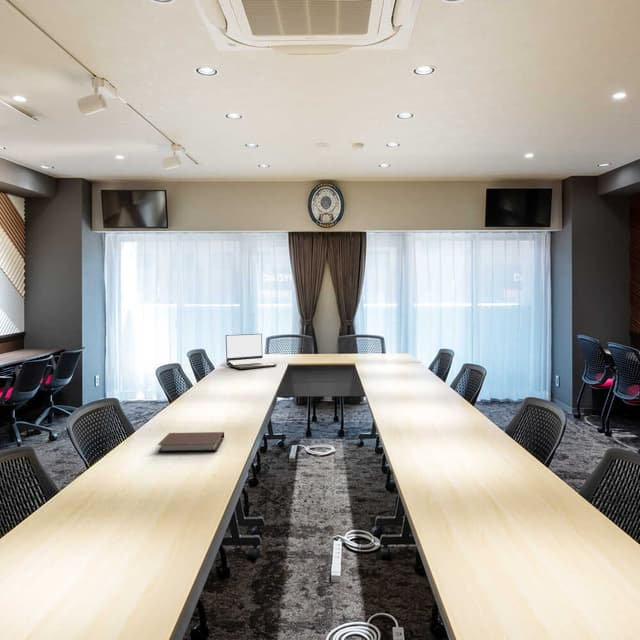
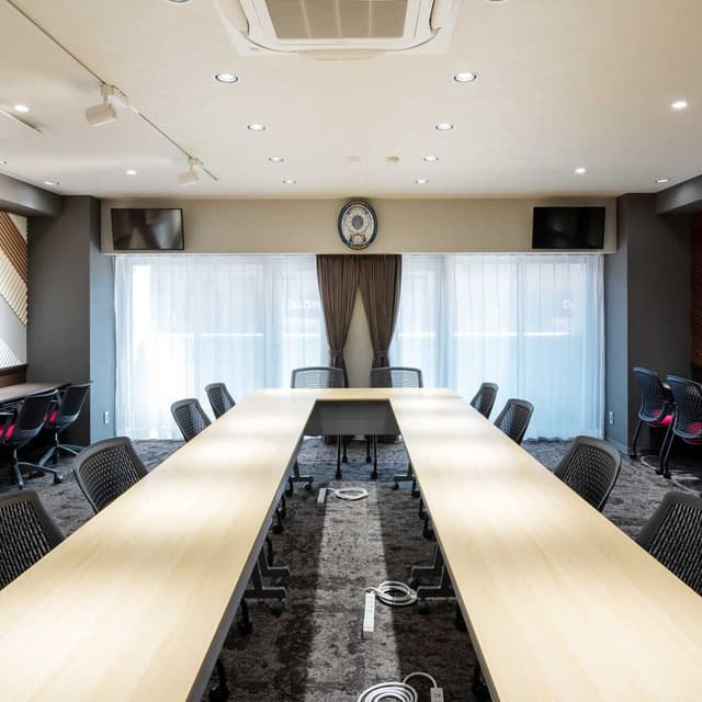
- notebook [157,431,225,453]
- laptop [225,333,278,370]
